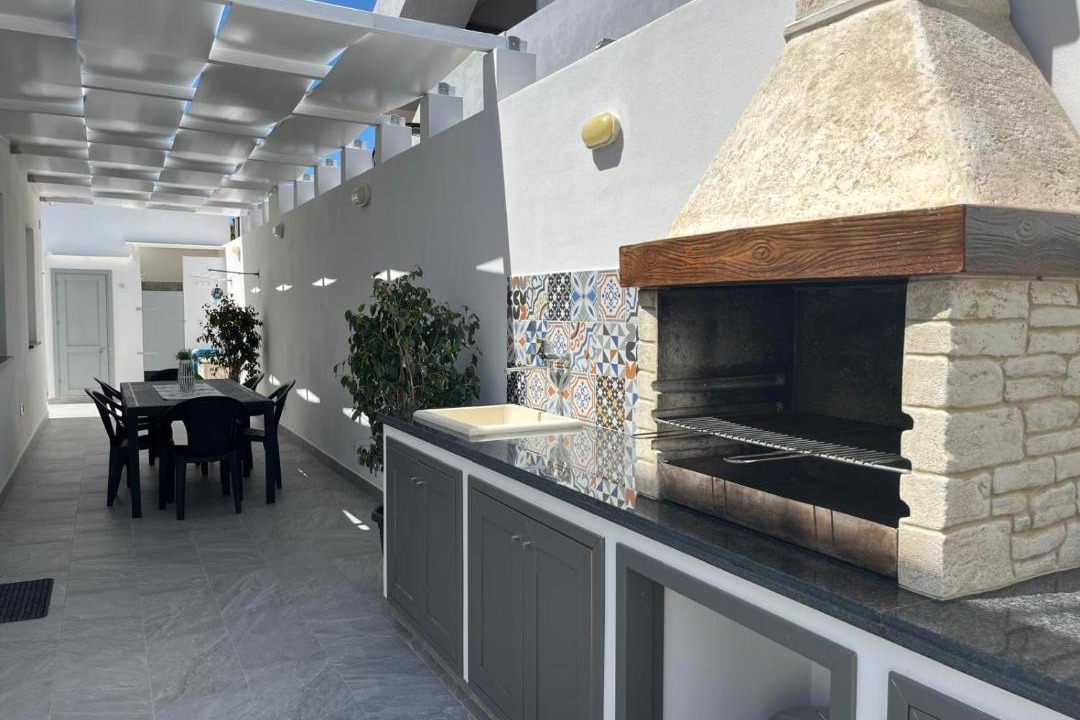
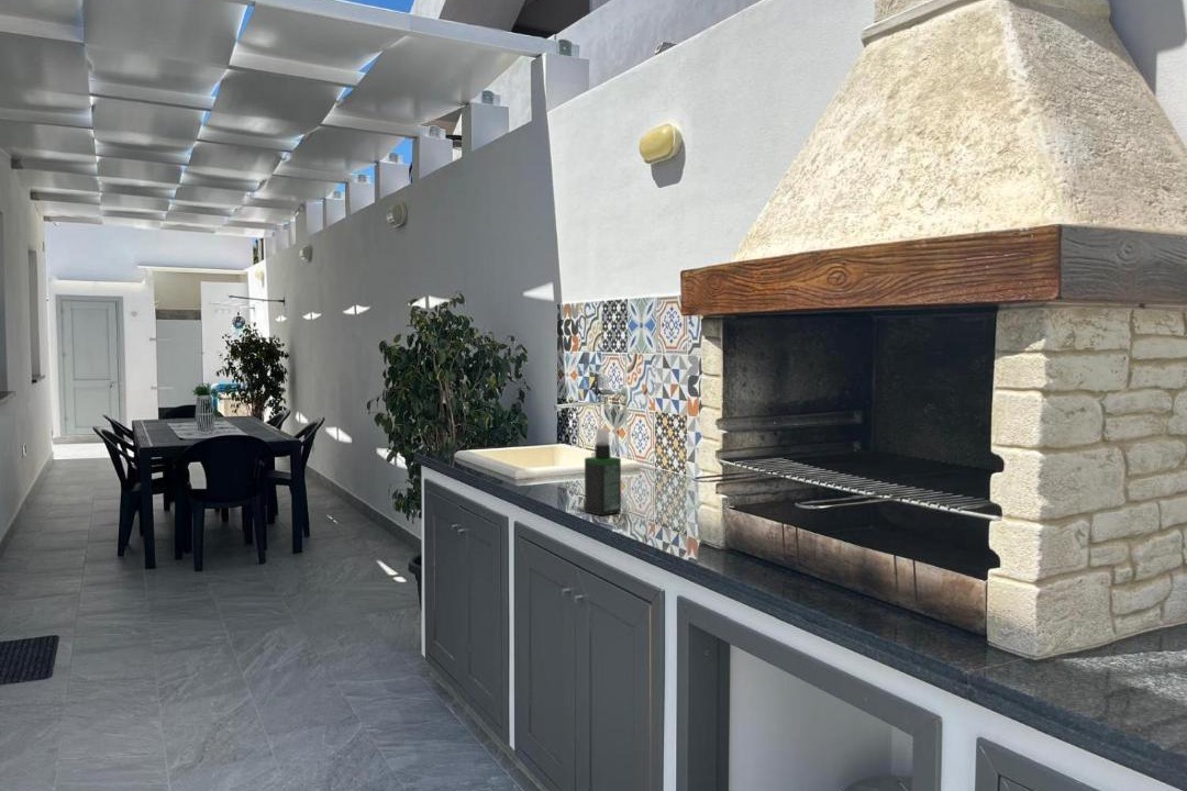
+ spray bottle [584,427,622,516]
